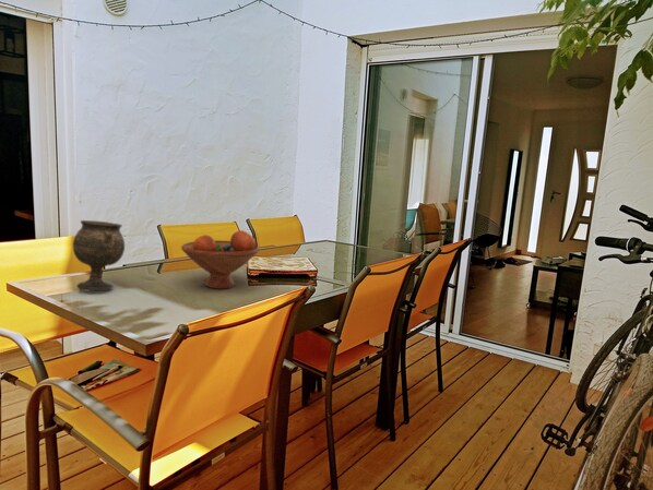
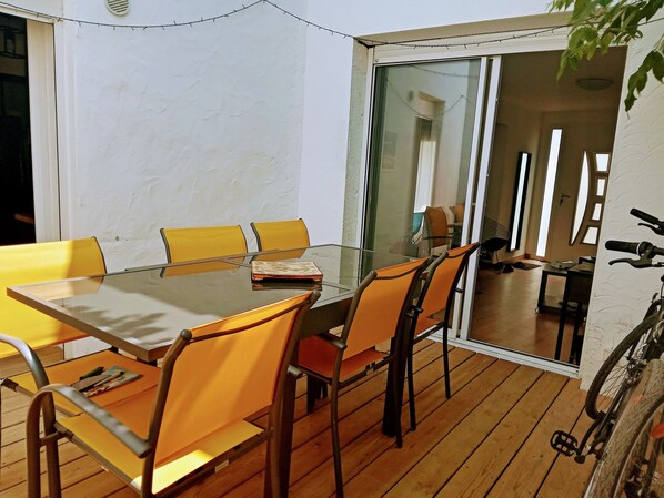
- goblet [72,219,126,292]
- fruit bowl [180,229,260,289]
